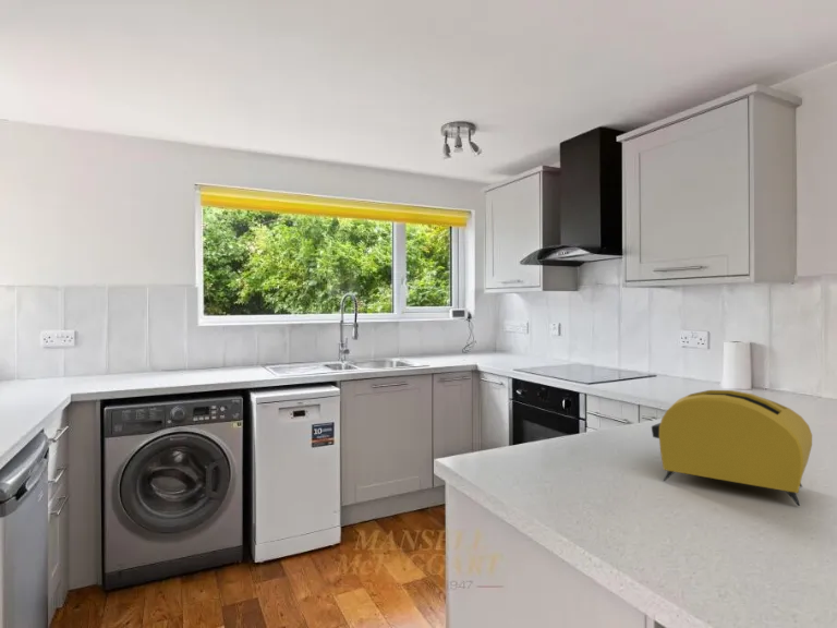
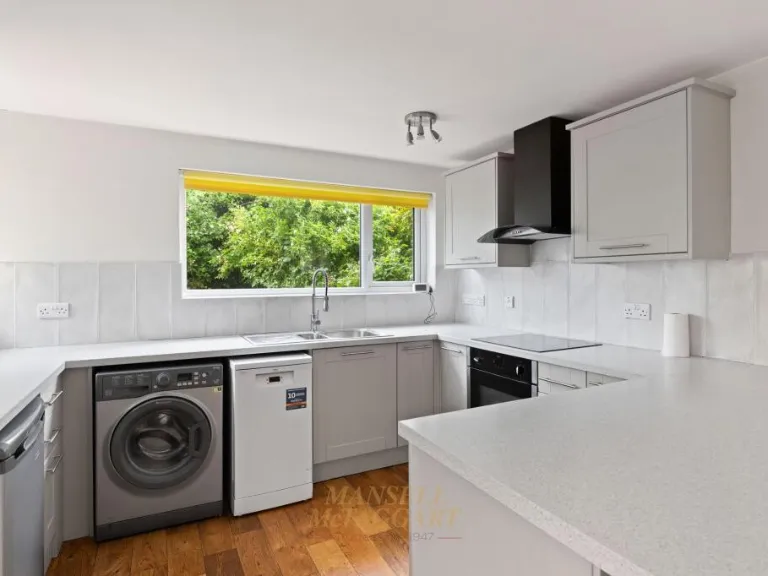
- toaster [651,389,813,507]
